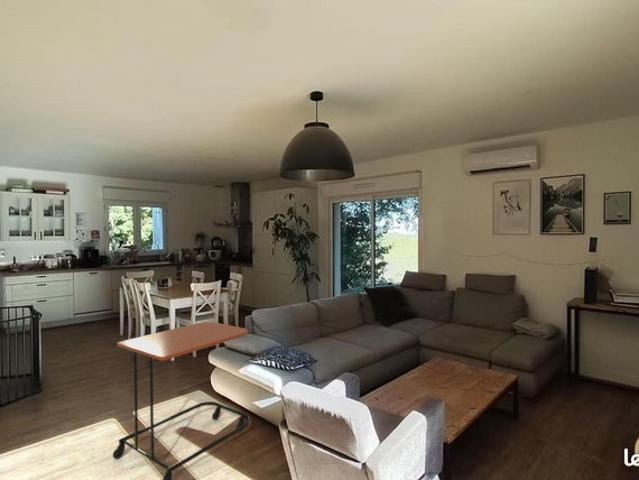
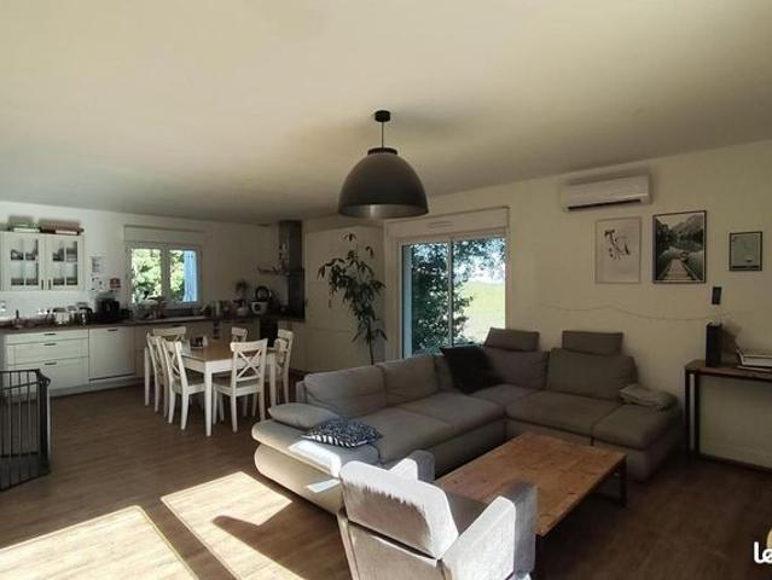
- side table [112,321,252,480]
